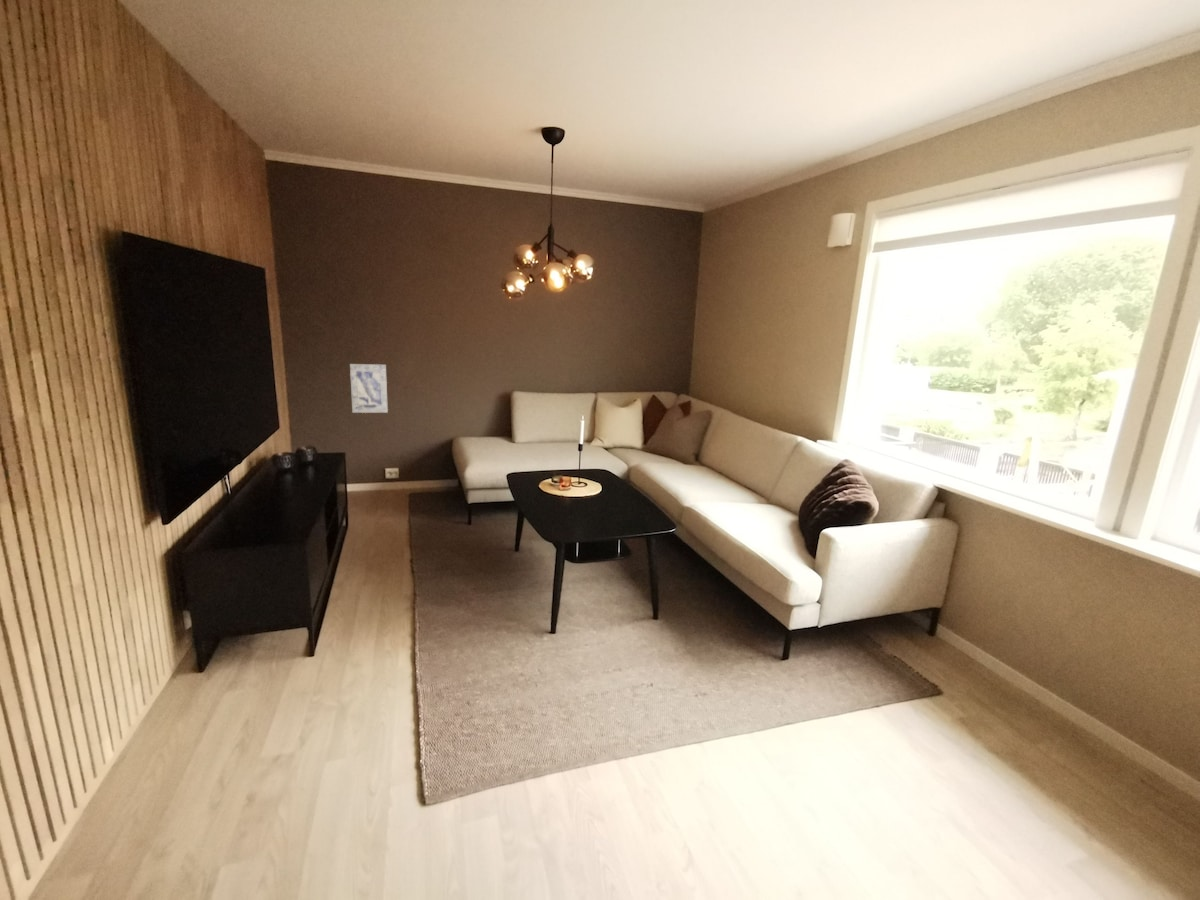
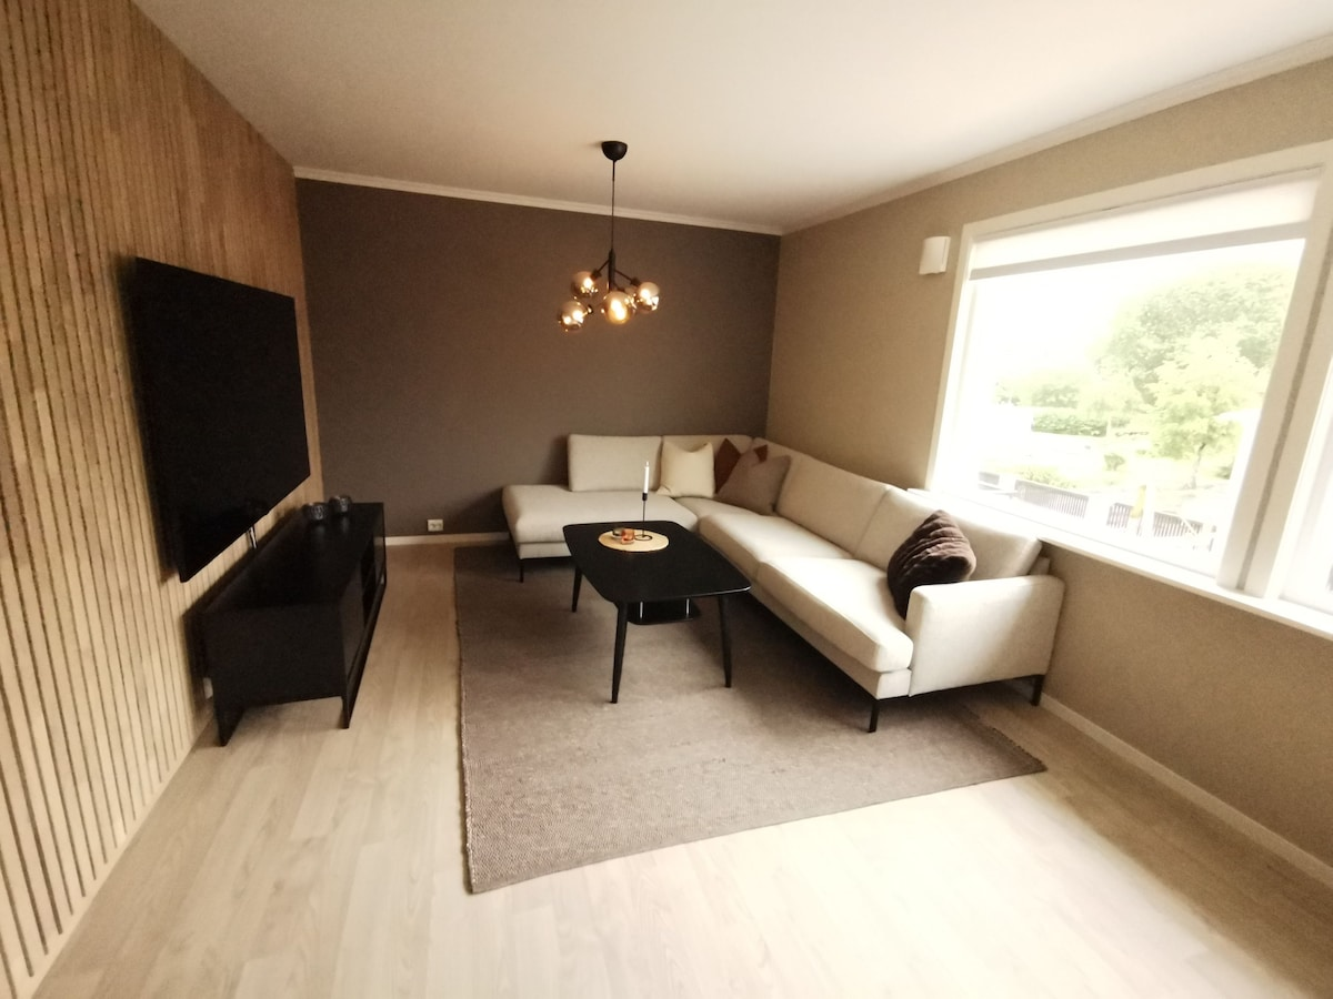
- wall art [349,363,389,414]
